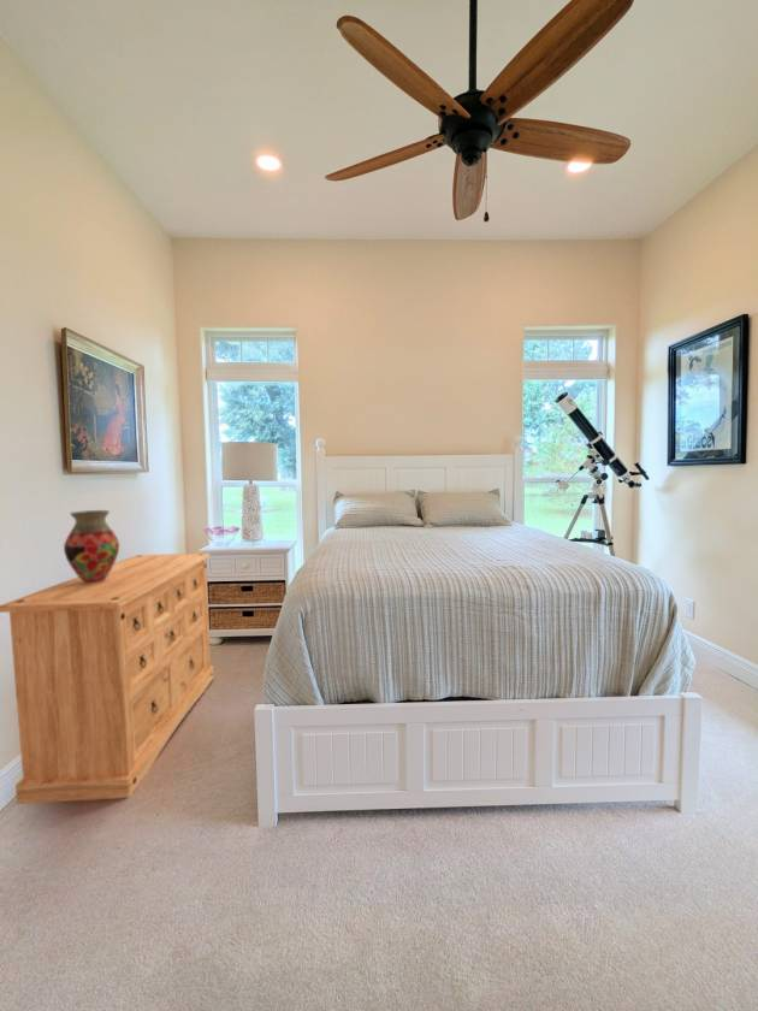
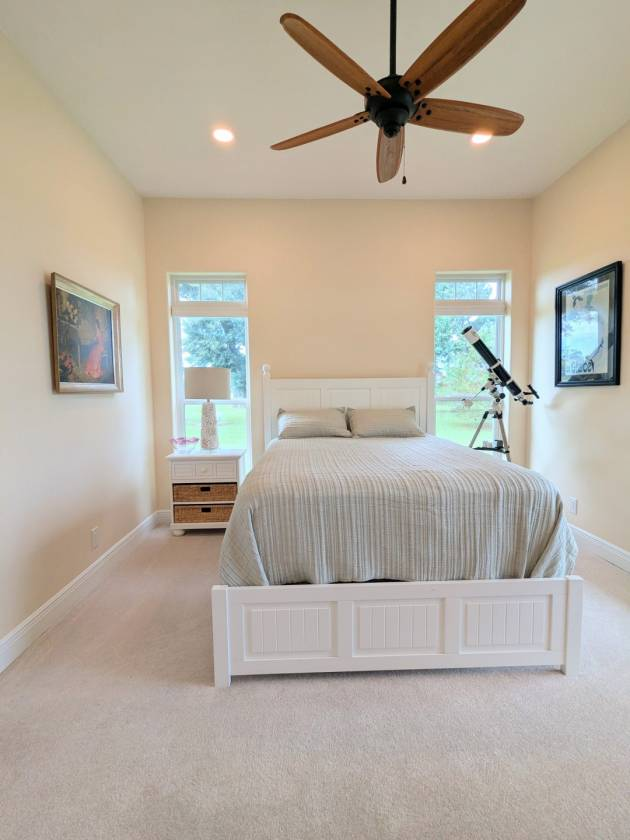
- dresser [0,552,215,805]
- vase [63,509,120,584]
